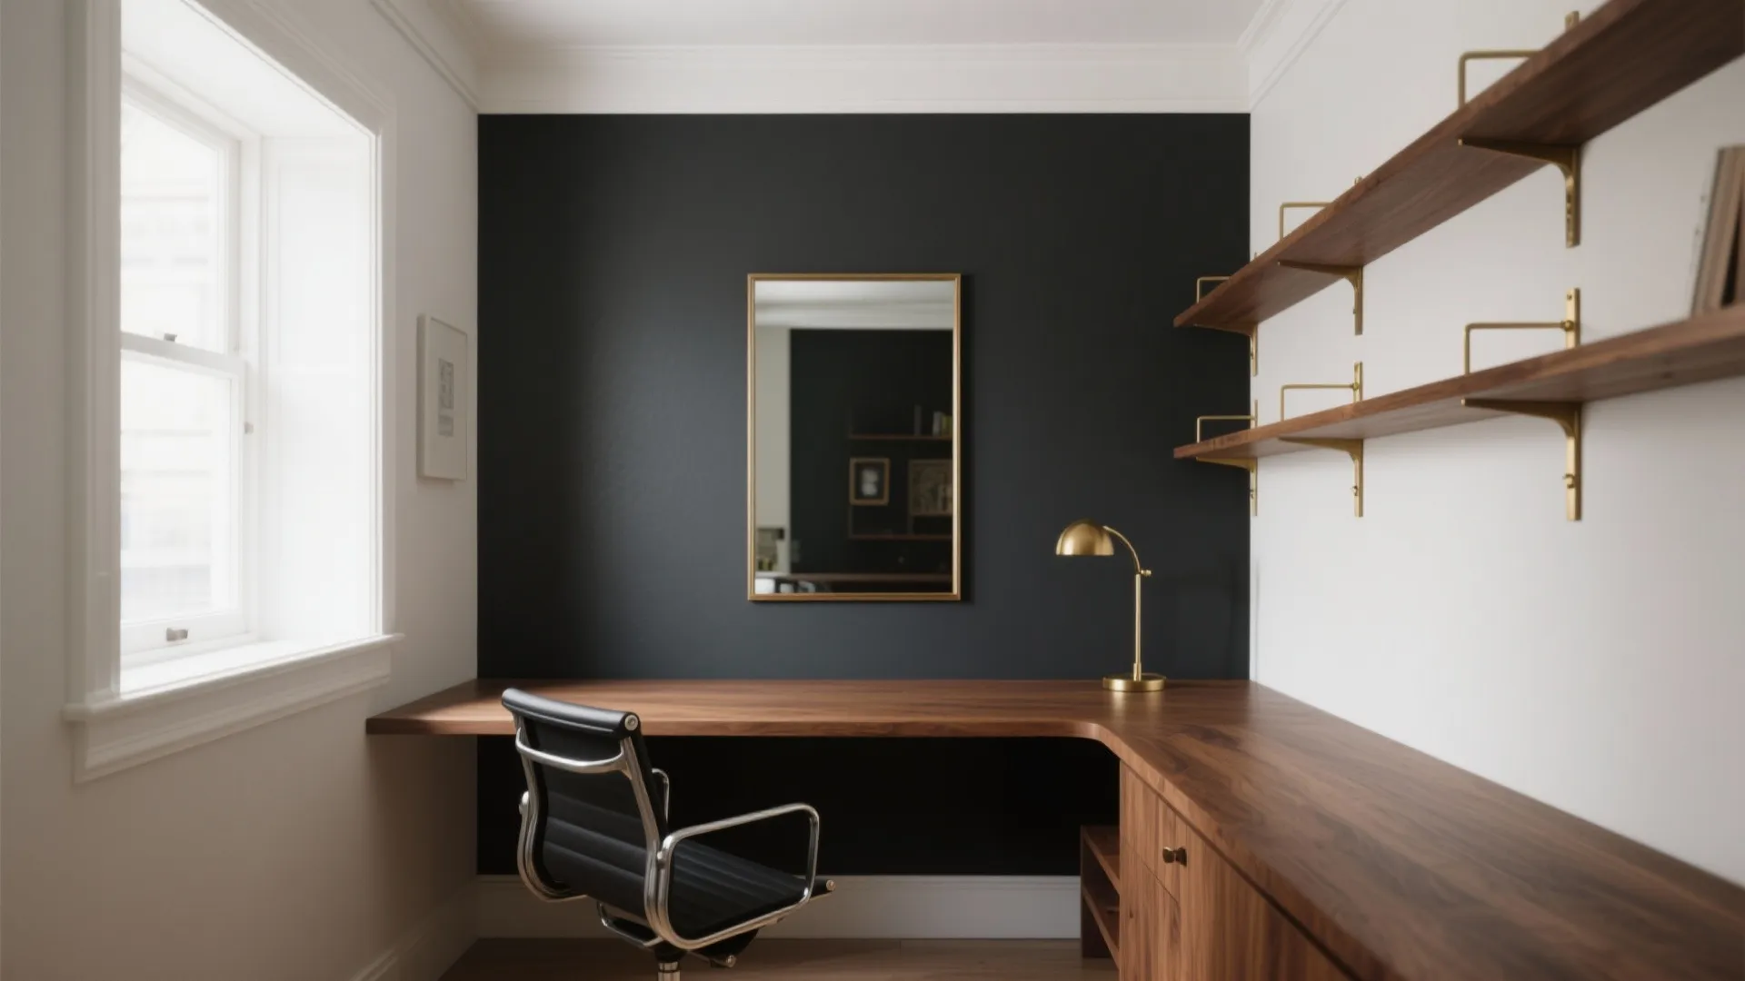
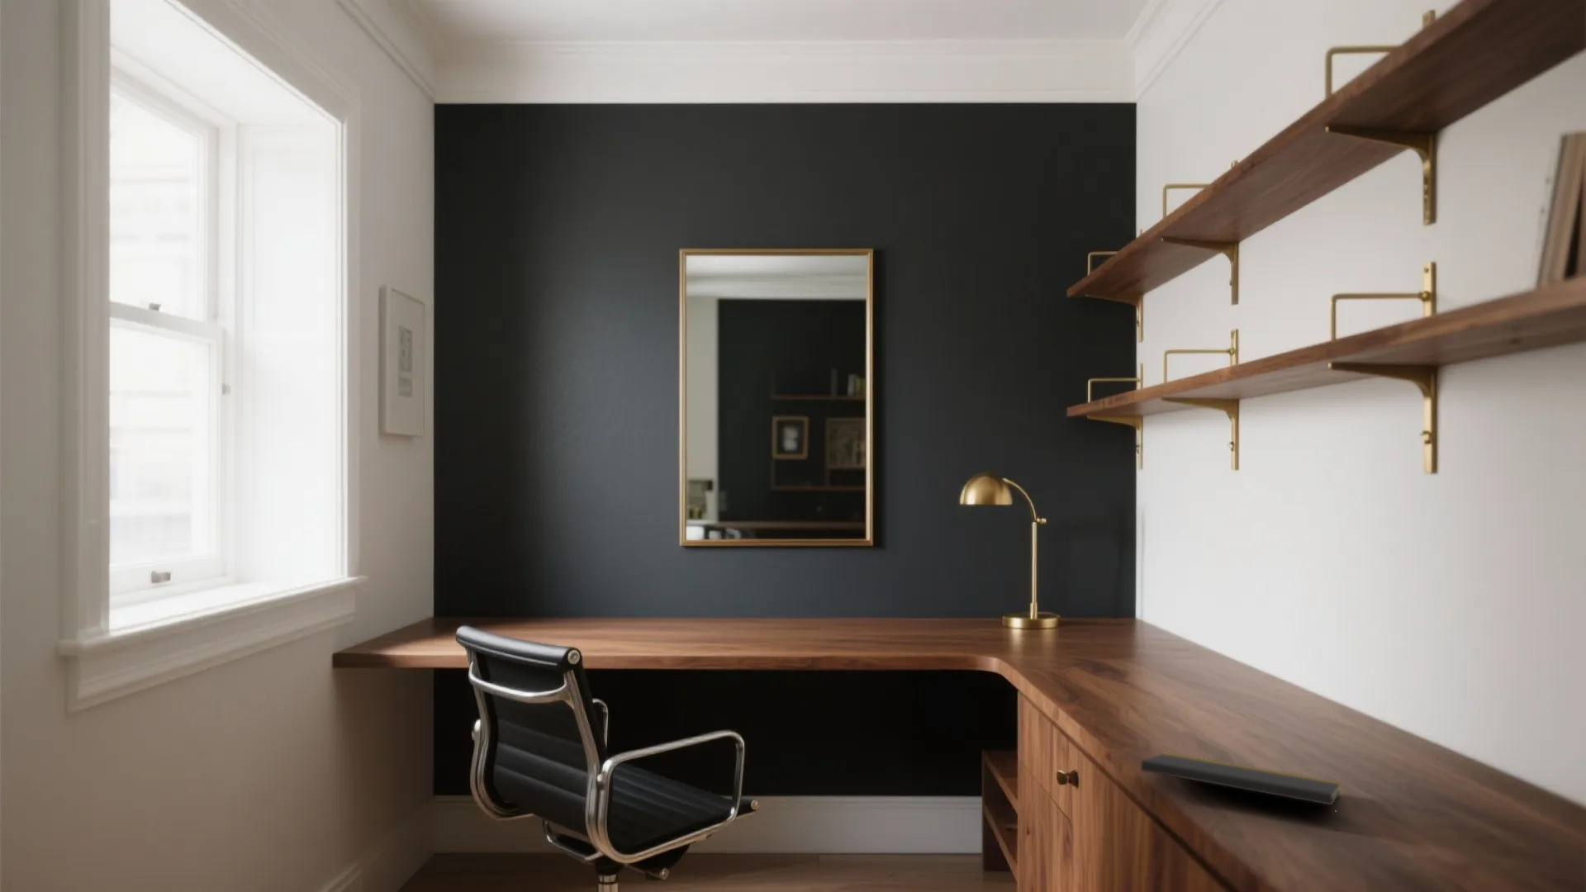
+ notepad [1140,752,1342,831]
